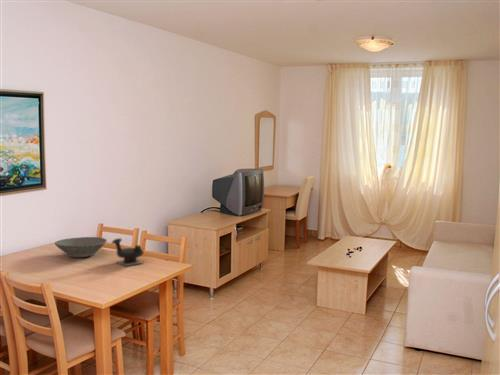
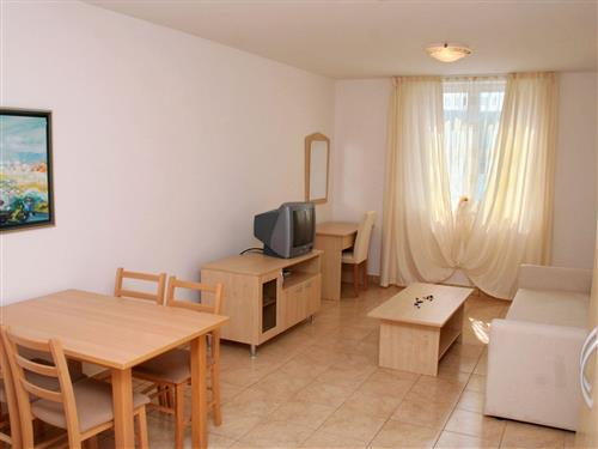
- bowl [54,236,108,258]
- teapot [111,237,145,267]
